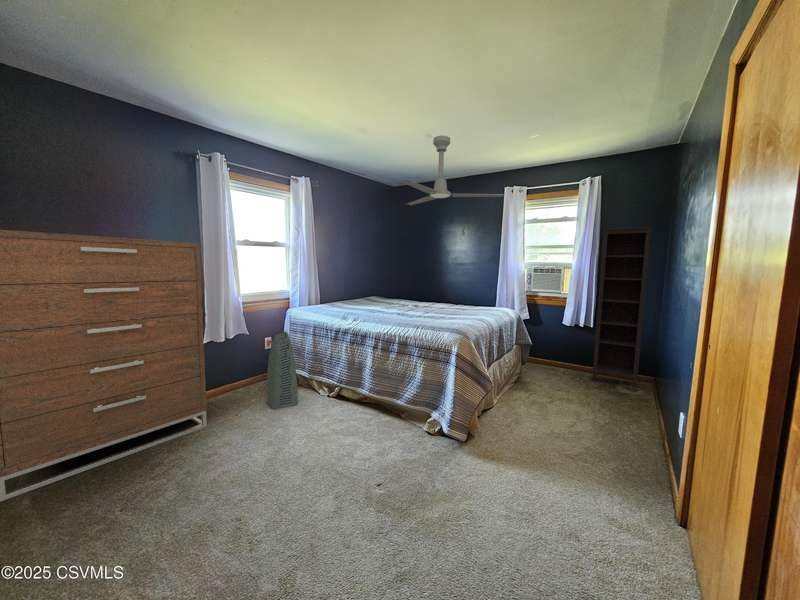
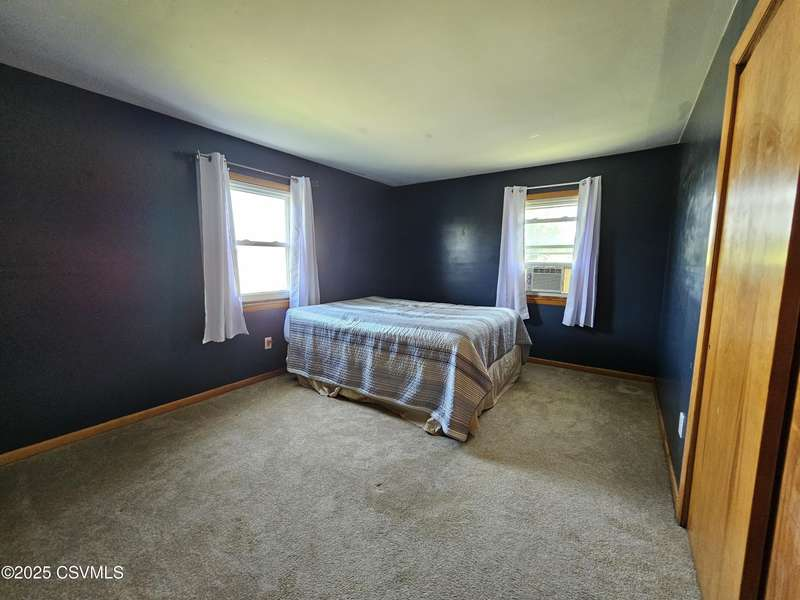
- bookcase [591,226,652,389]
- air purifier [266,331,299,410]
- ceiling fan [400,135,505,206]
- dresser [0,229,208,503]
